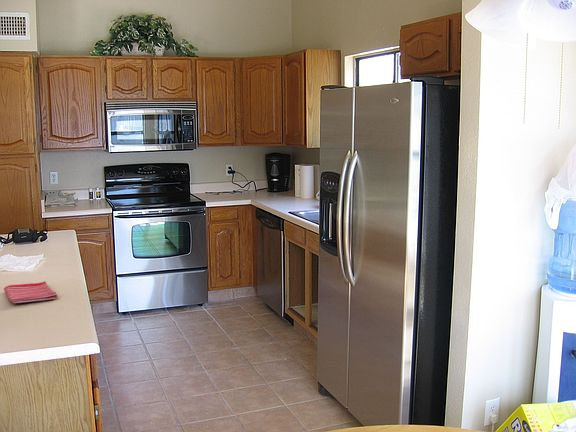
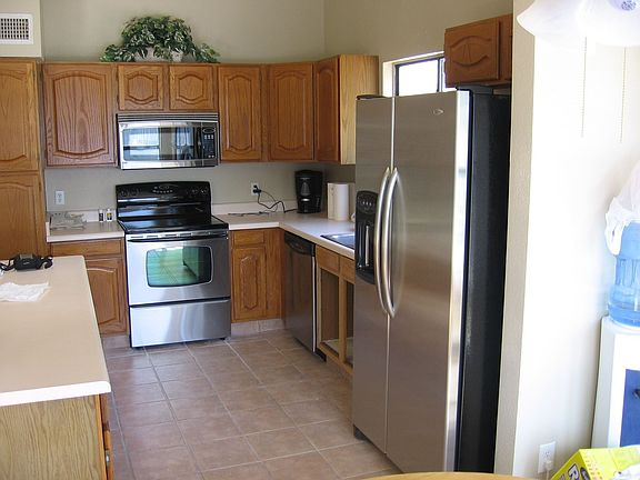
- dish towel [3,281,58,304]
